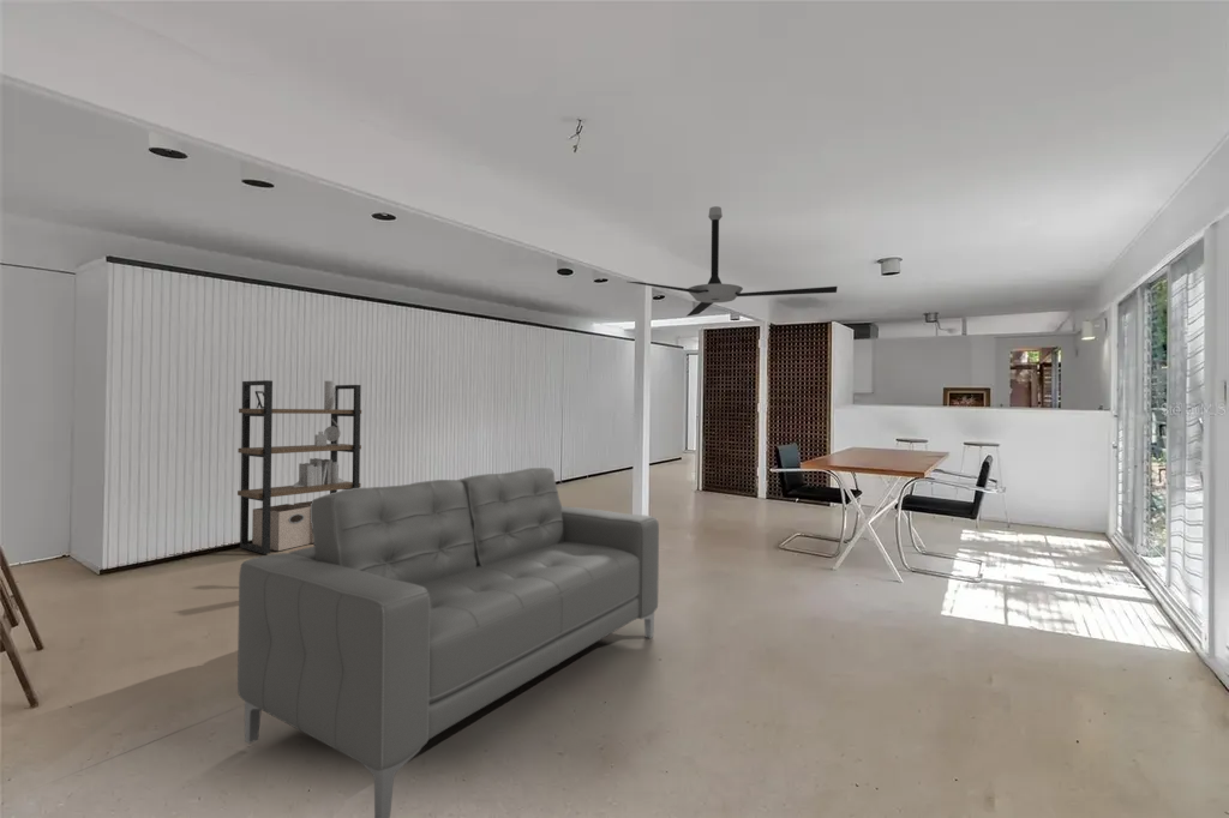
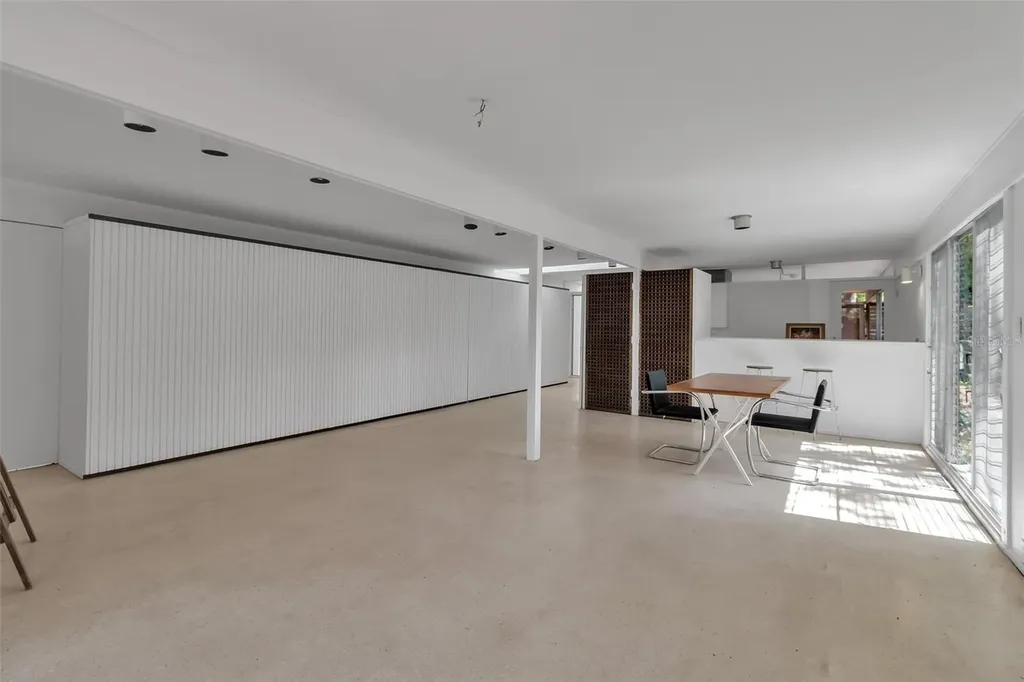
- sofa [236,467,660,818]
- shelving unit [236,379,362,555]
- ceiling fan [628,205,839,318]
